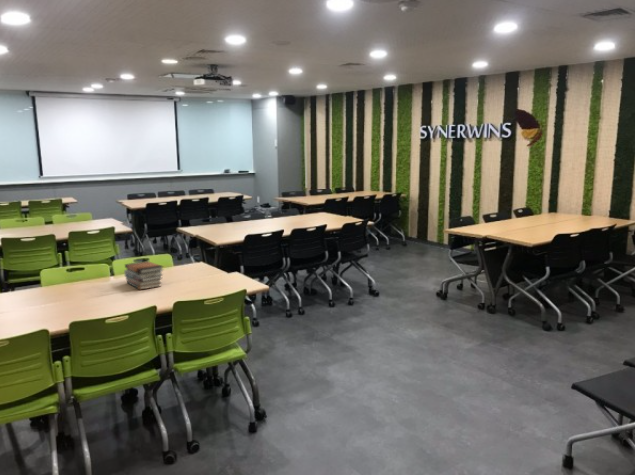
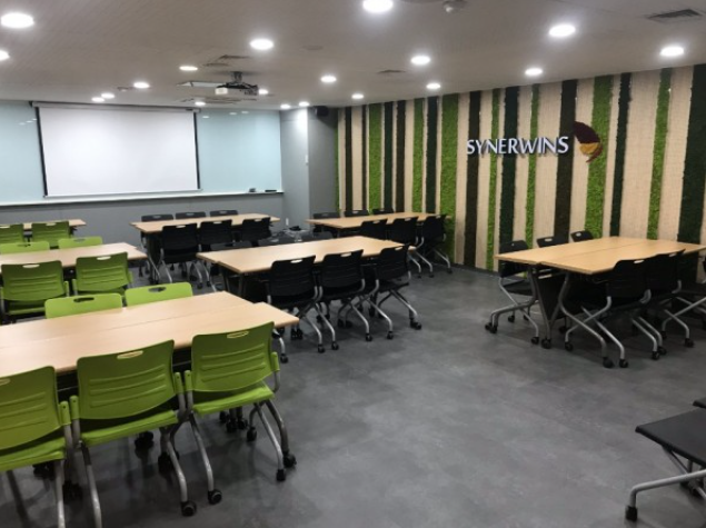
- book stack [123,260,165,291]
